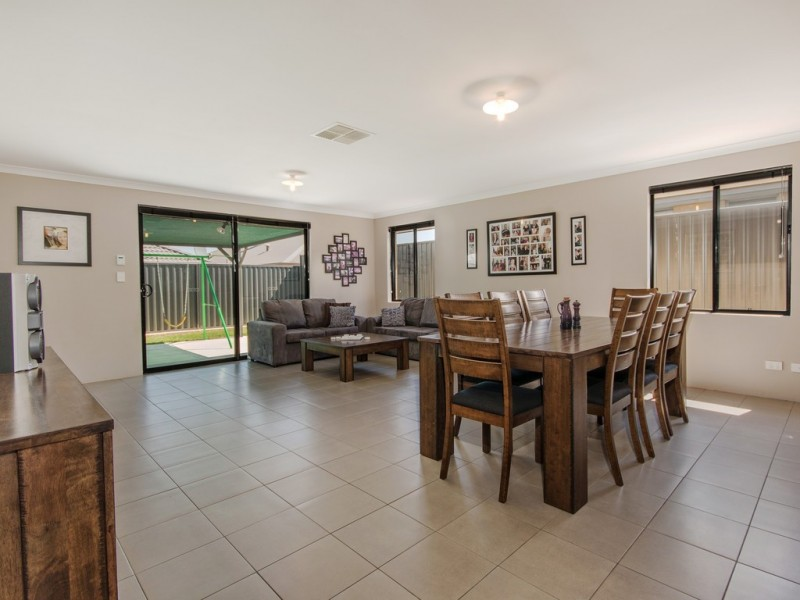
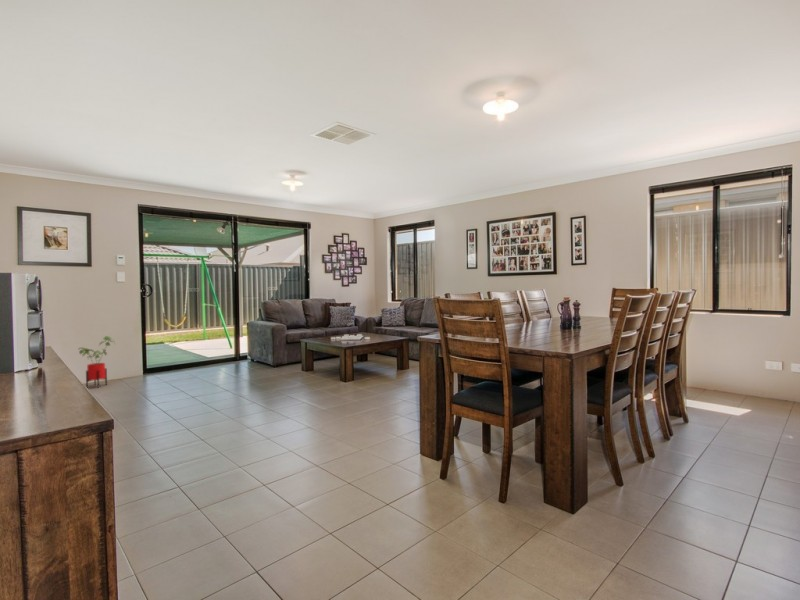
+ house plant [77,335,116,388]
